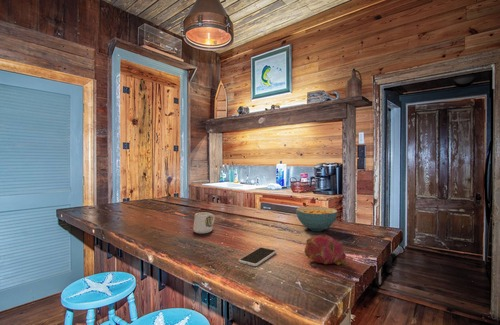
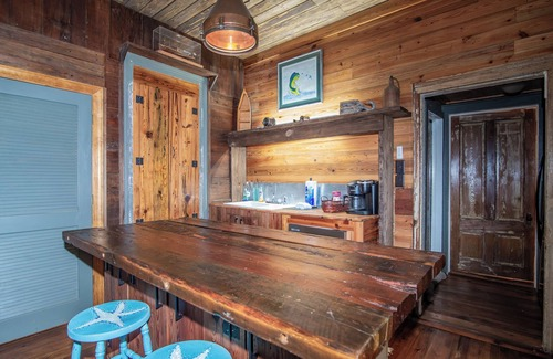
- fruit [304,234,347,266]
- cereal bowl [295,206,339,232]
- mug [192,211,216,235]
- smartphone [238,247,277,267]
